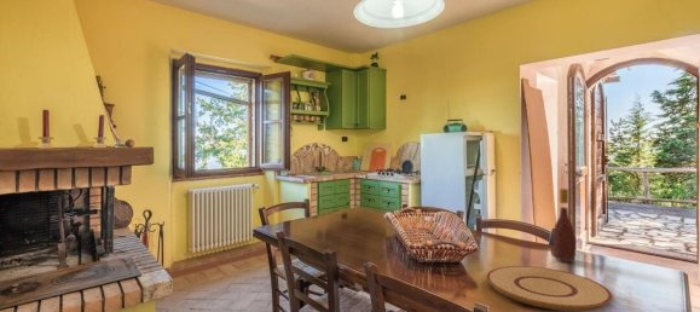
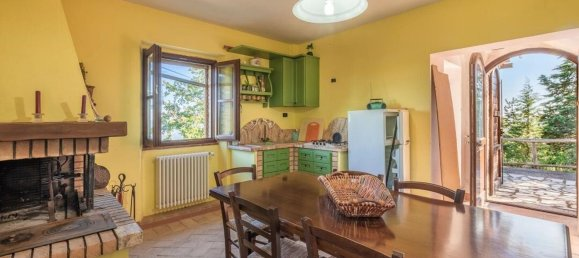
- plate [485,265,614,312]
- wine bottle [553,187,577,262]
